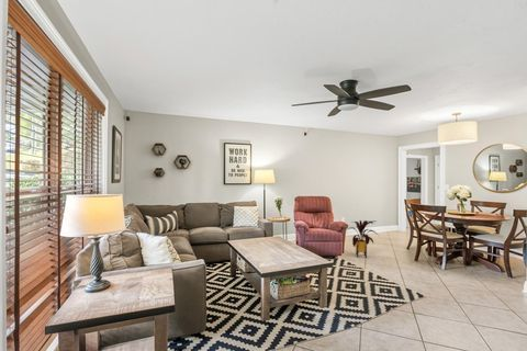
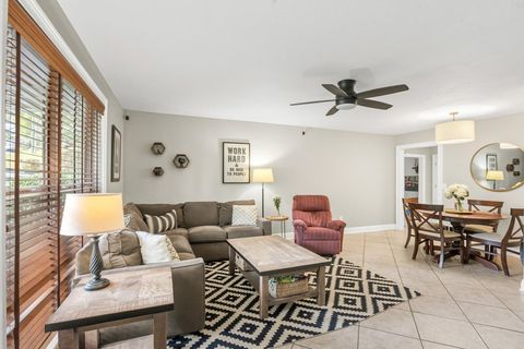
- house plant [345,219,382,259]
